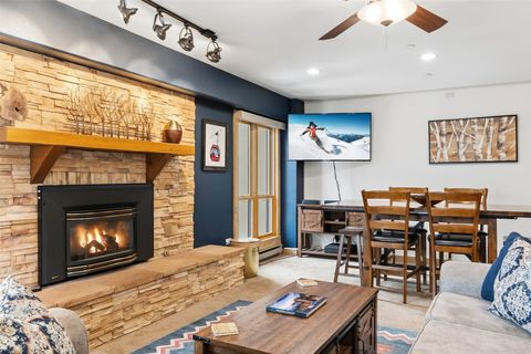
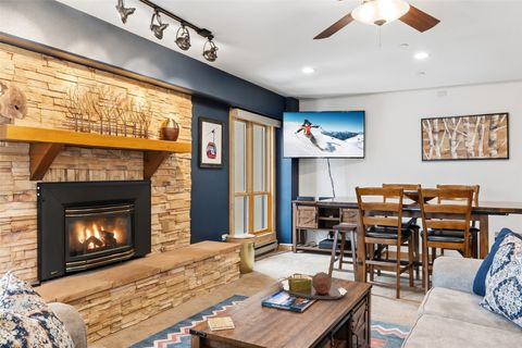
+ serving tray [276,271,350,300]
